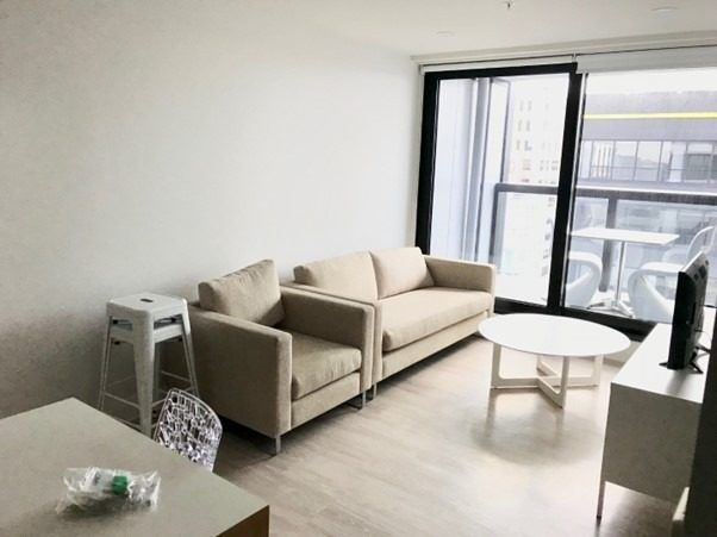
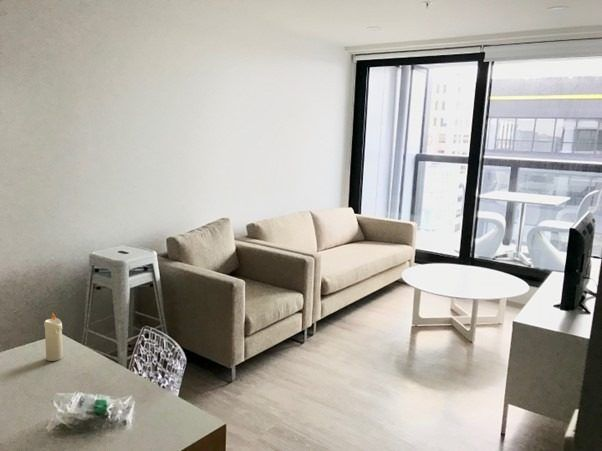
+ candle [43,311,64,362]
